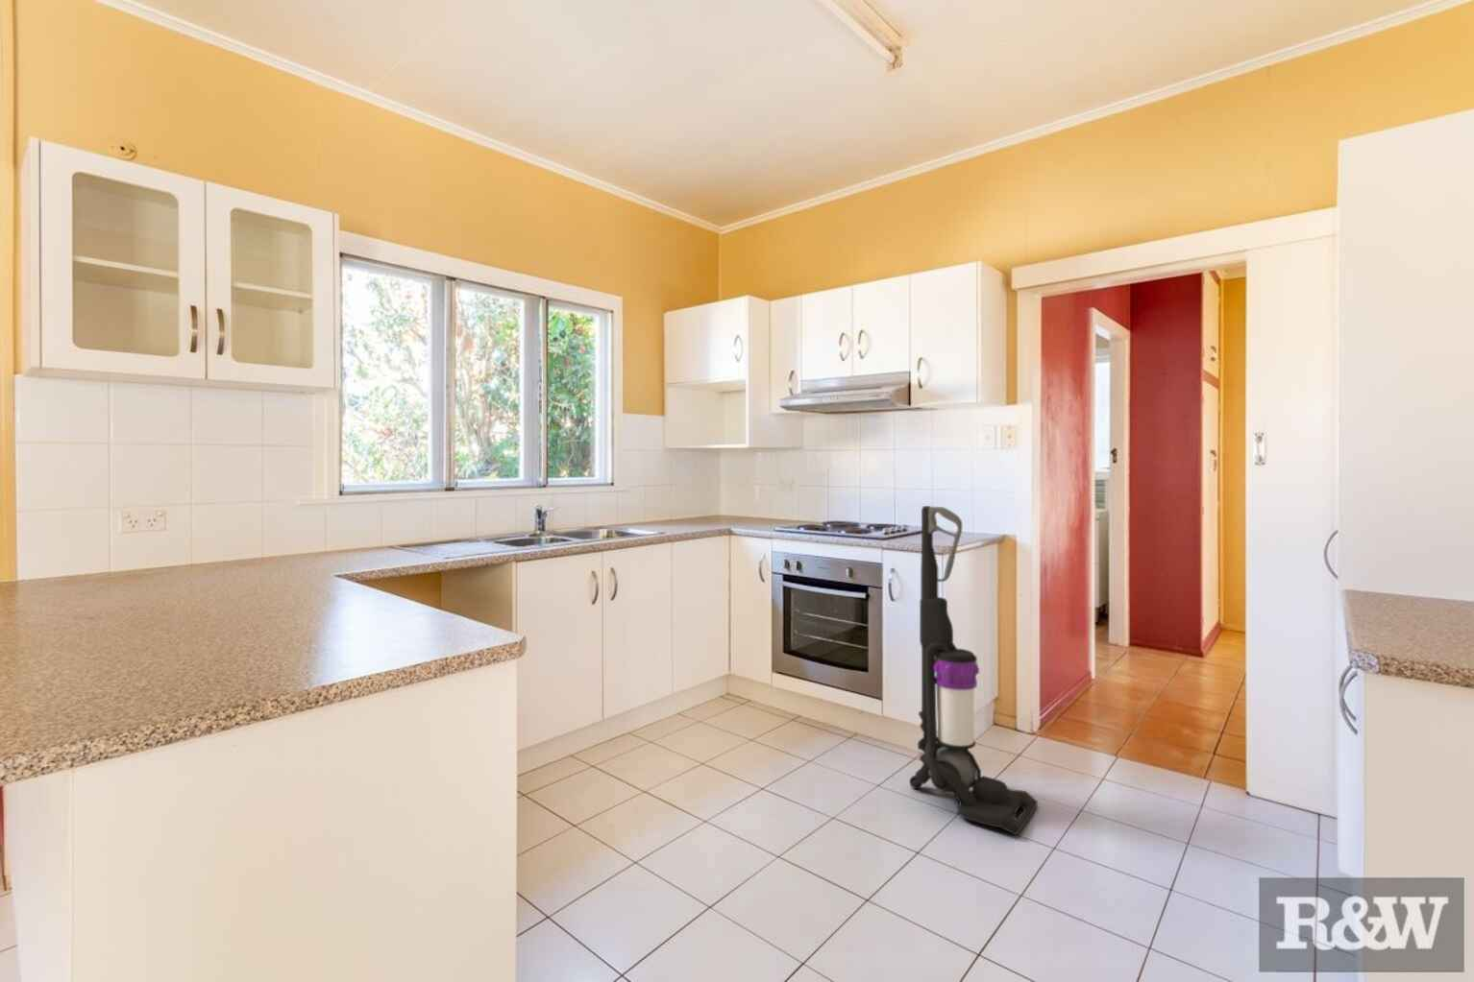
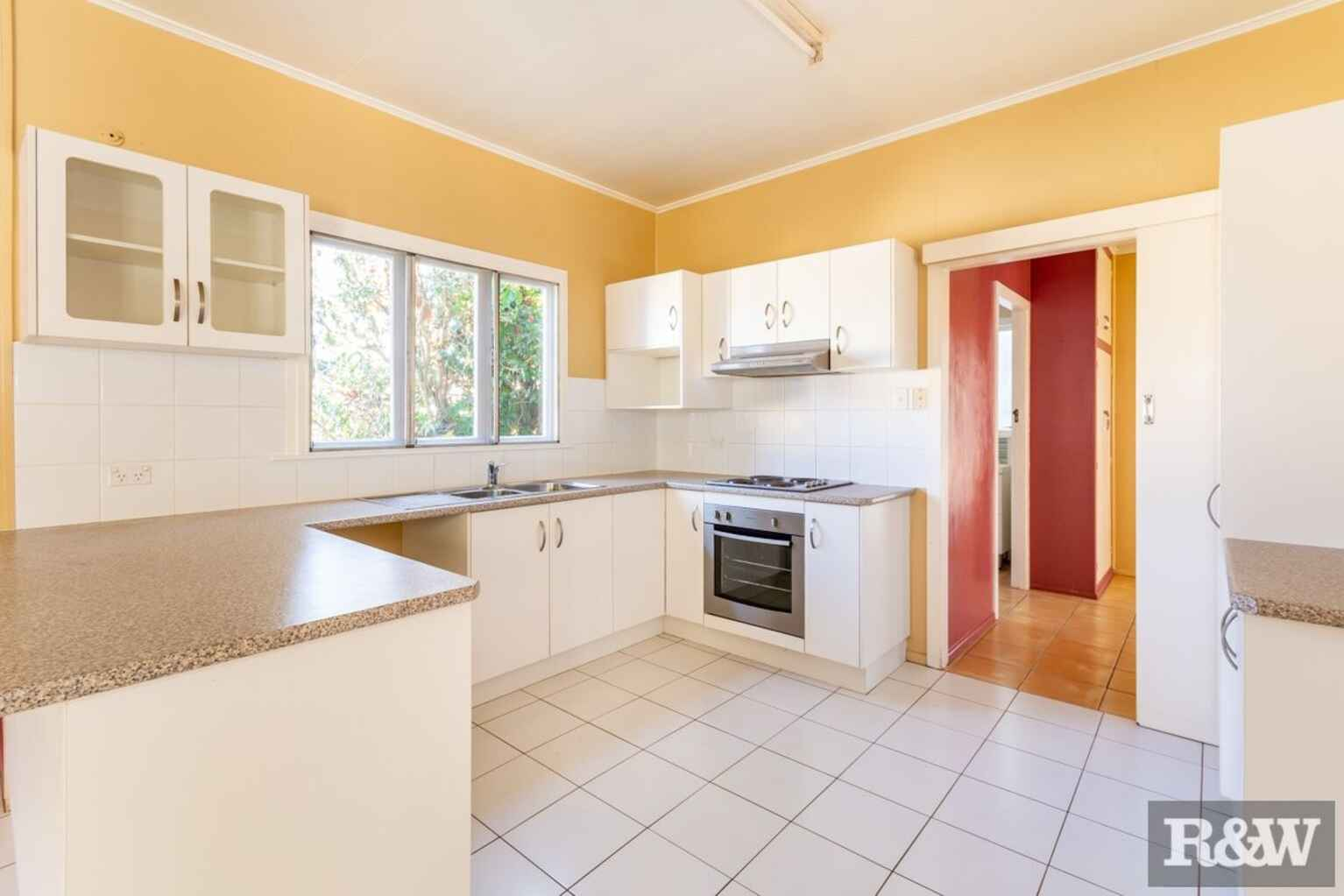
- vacuum cleaner [908,505,1039,836]
